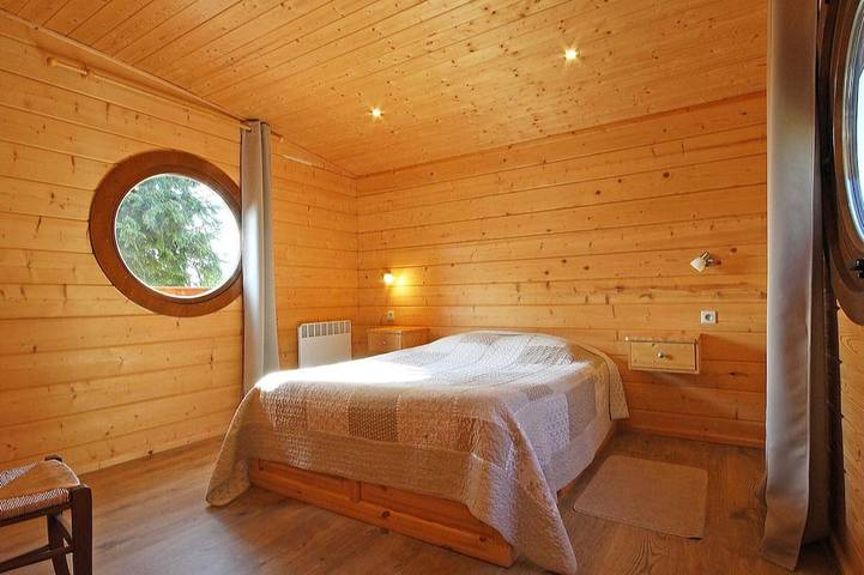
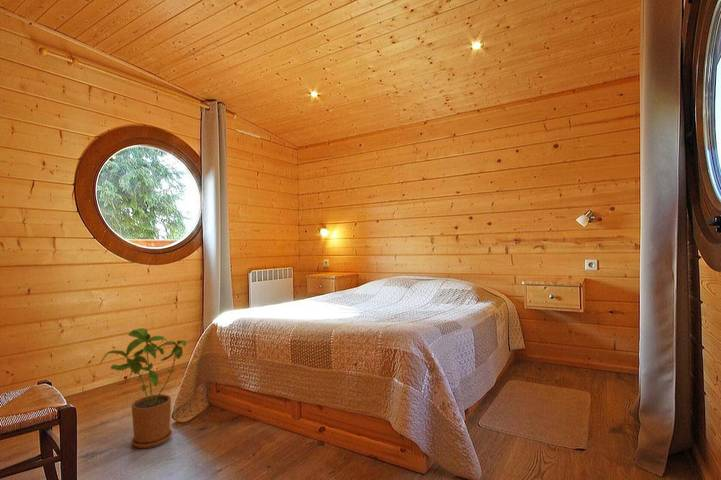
+ house plant [100,327,188,449]
